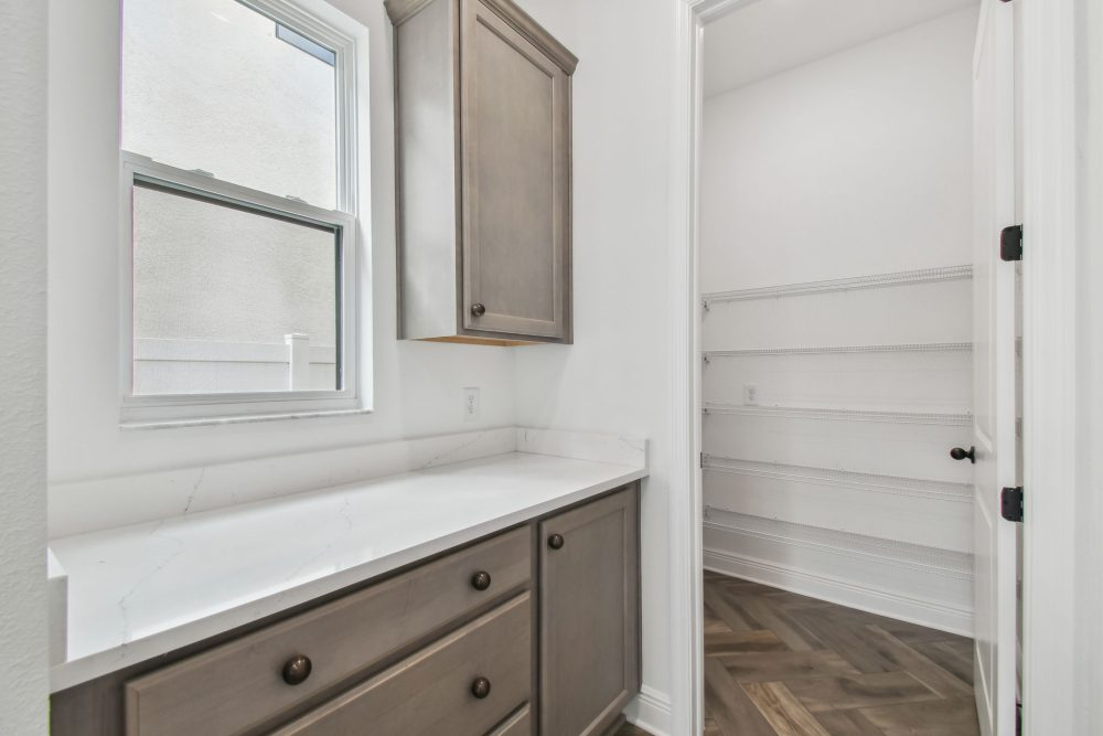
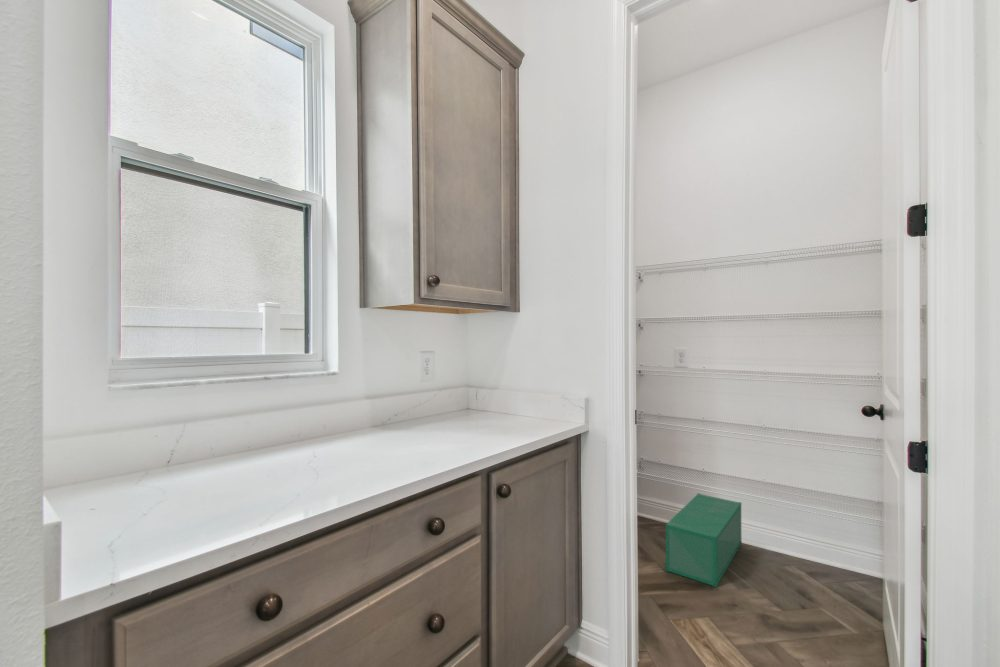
+ storage bin [665,492,743,588]
